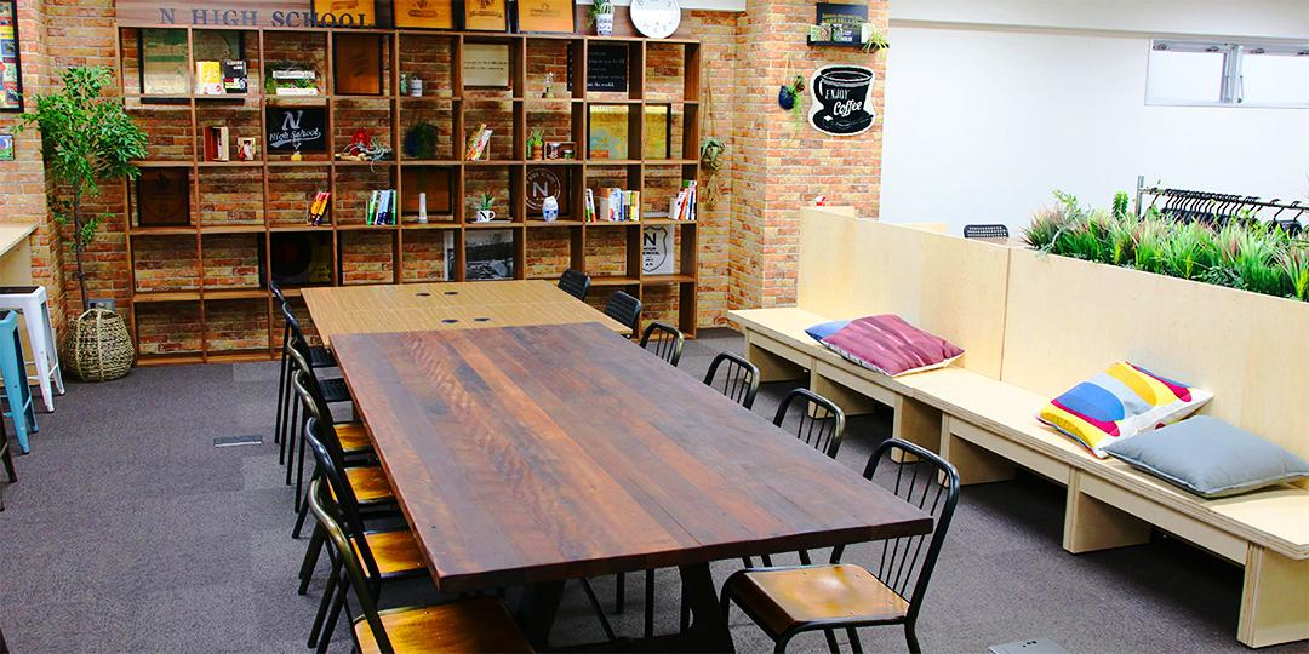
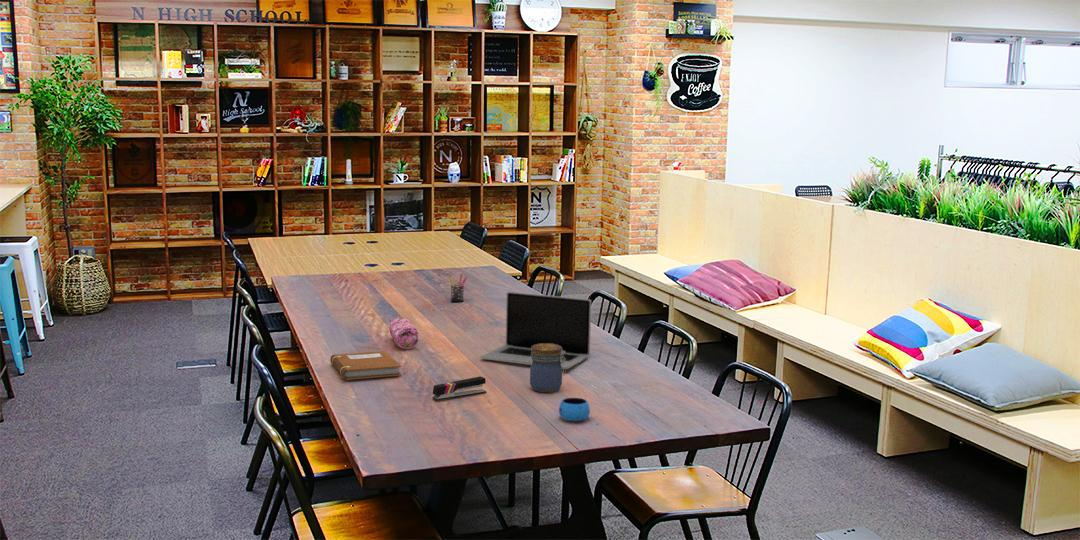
+ stapler [431,375,487,402]
+ notebook [329,350,402,381]
+ pen holder [449,273,468,303]
+ laptop [480,291,592,370]
+ jar [529,344,567,393]
+ mug [558,397,591,422]
+ pencil case [389,316,420,350]
